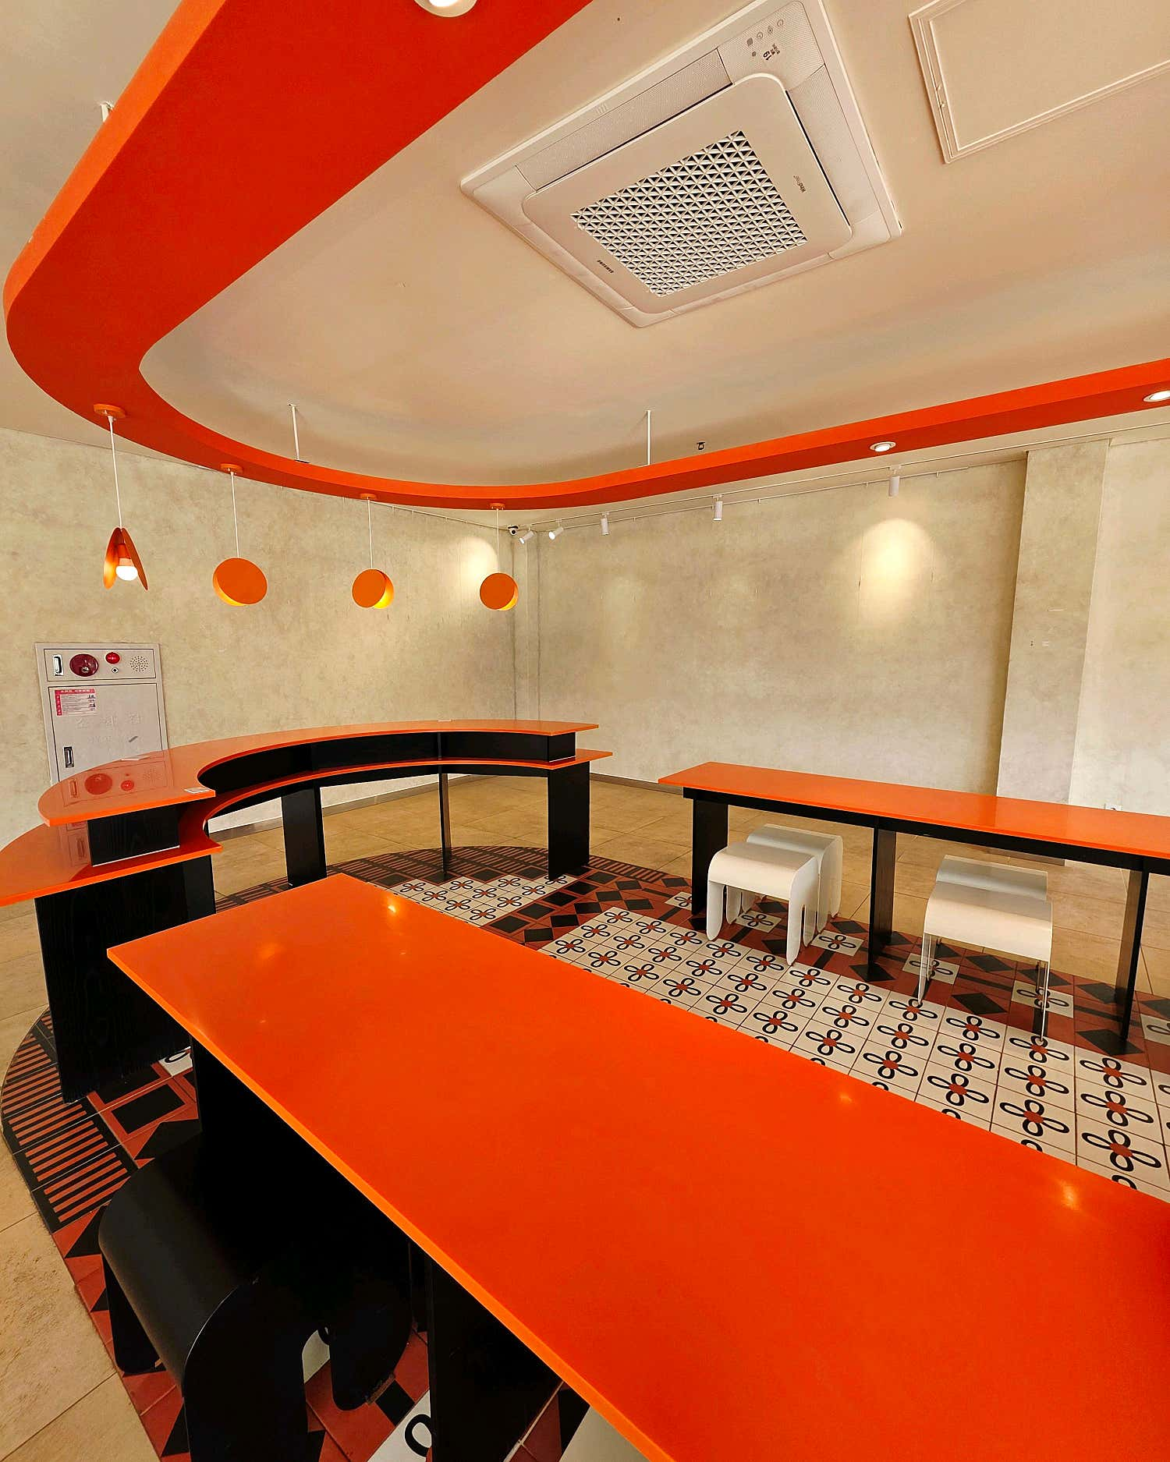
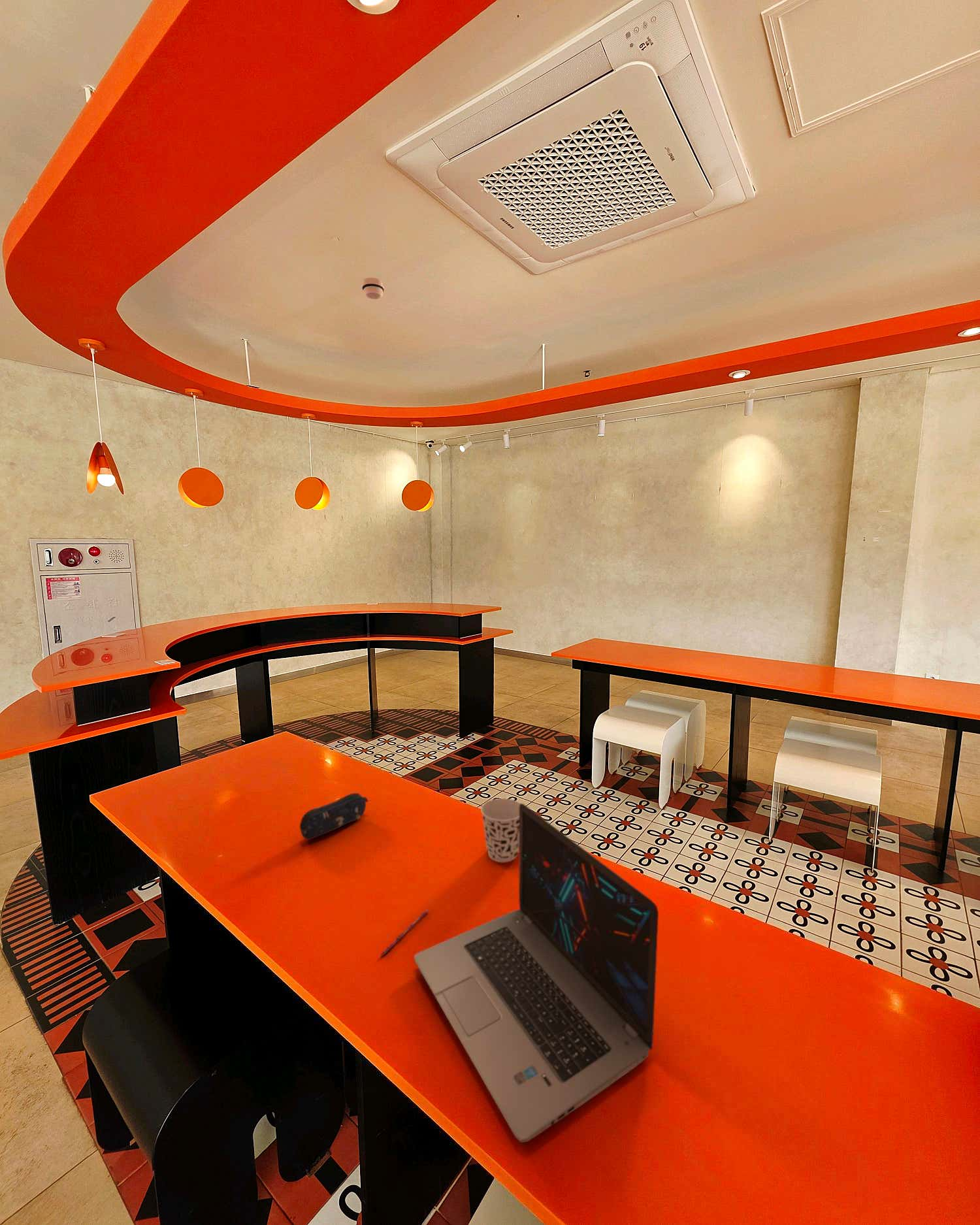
+ pen [380,909,429,956]
+ pencil case [299,792,368,840]
+ laptop [414,803,659,1143]
+ smoke detector [361,277,385,300]
+ cup [480,798,521,863]
